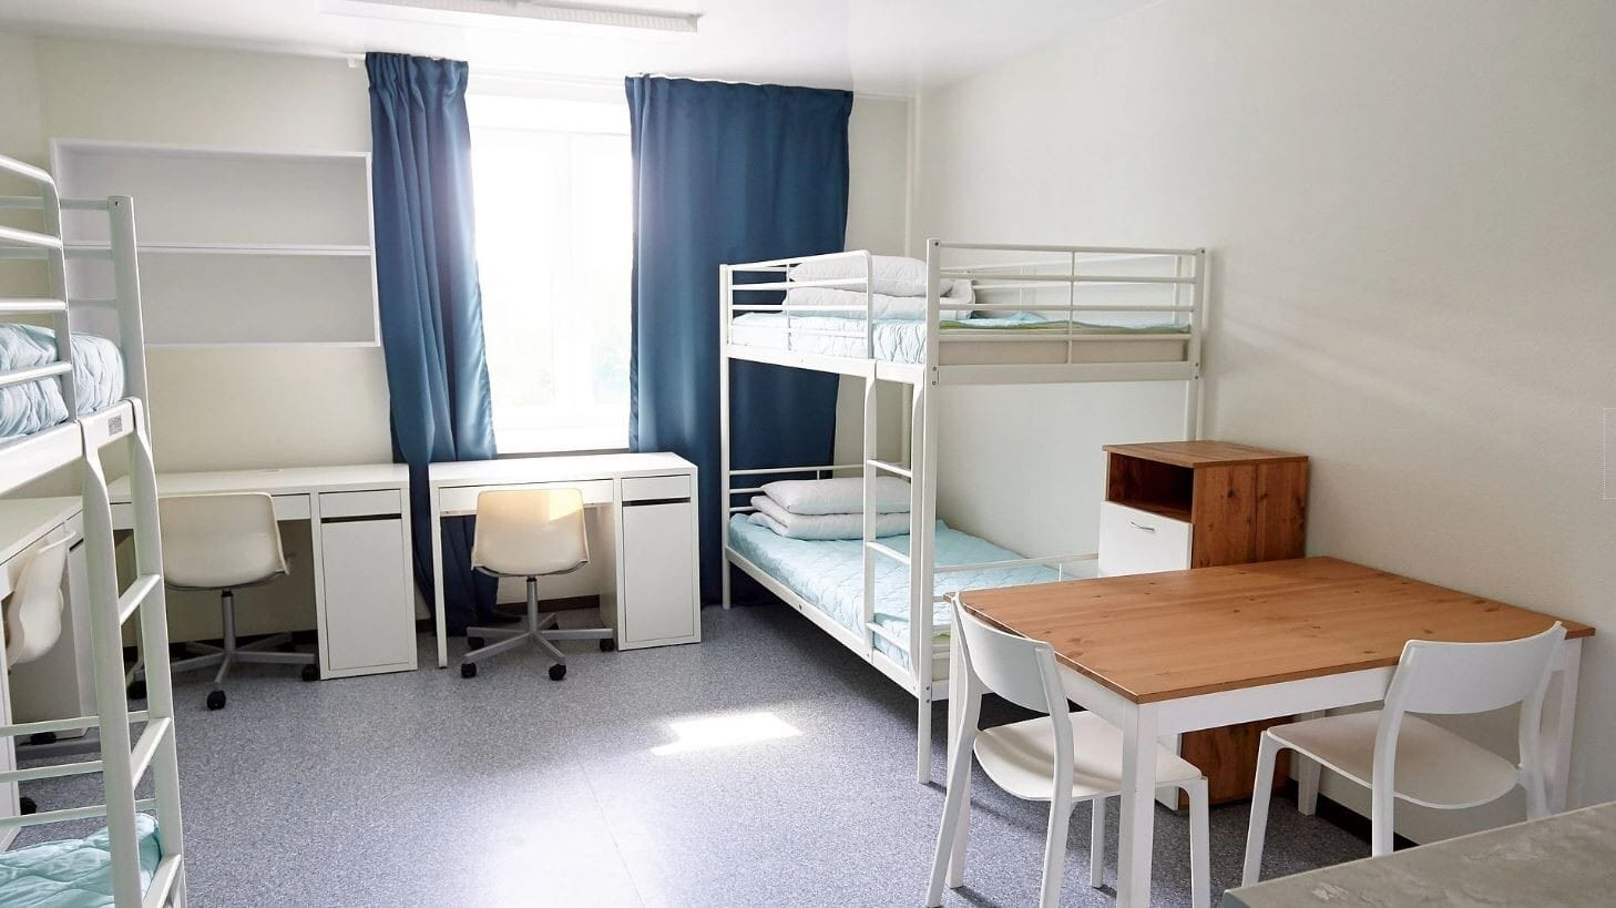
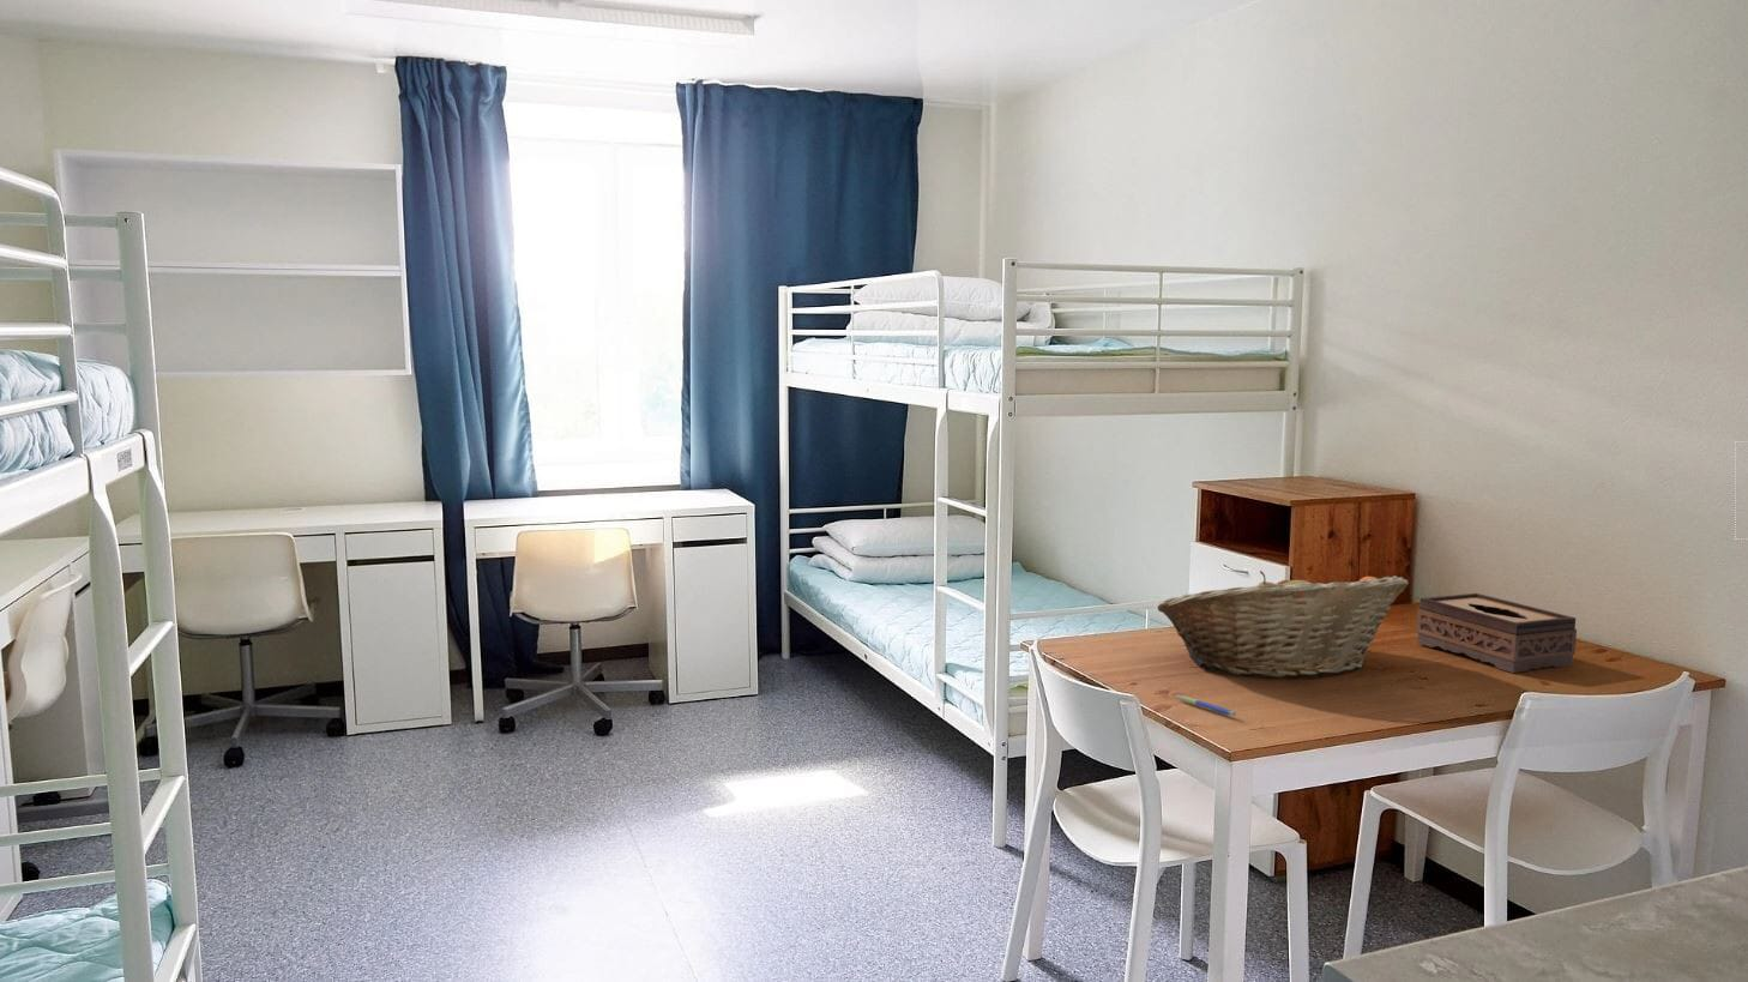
+ tissue box [1415,592,1578,673]
+ fruit basket [1157,569,1409,679]
+ pen [1175,694,1237,717]
